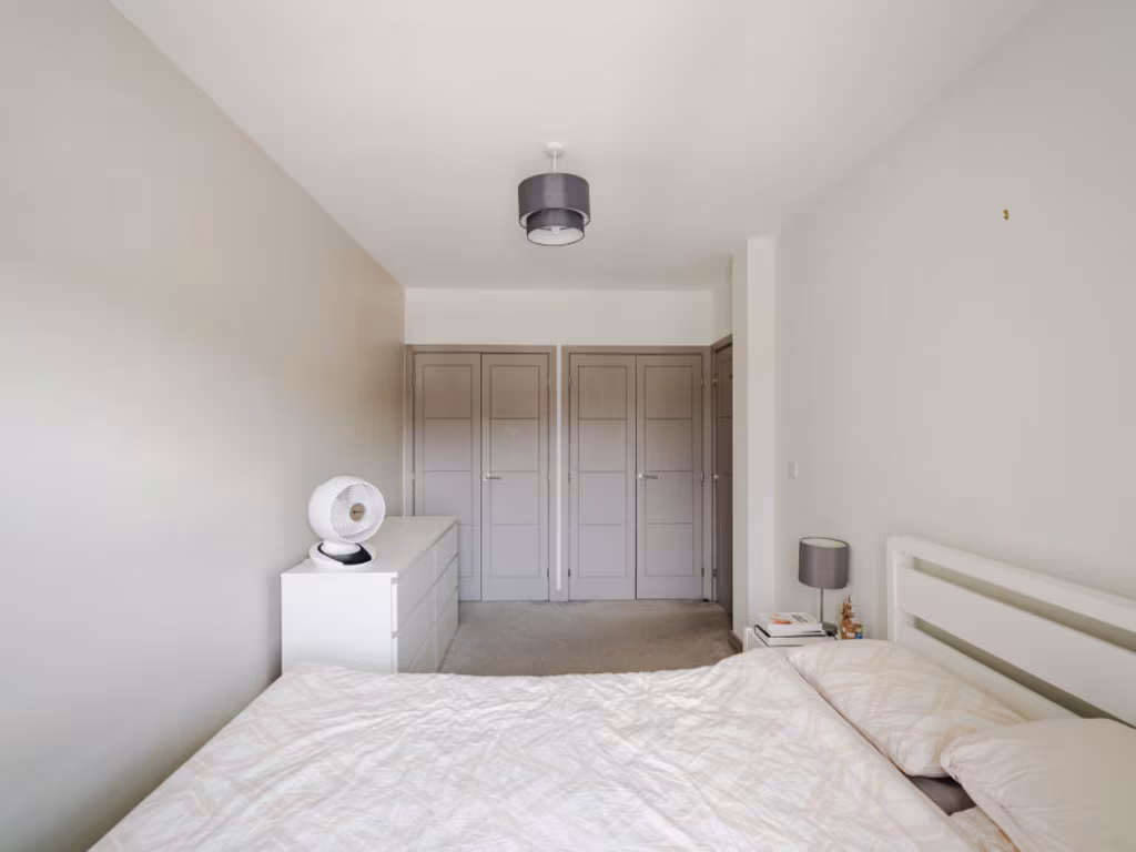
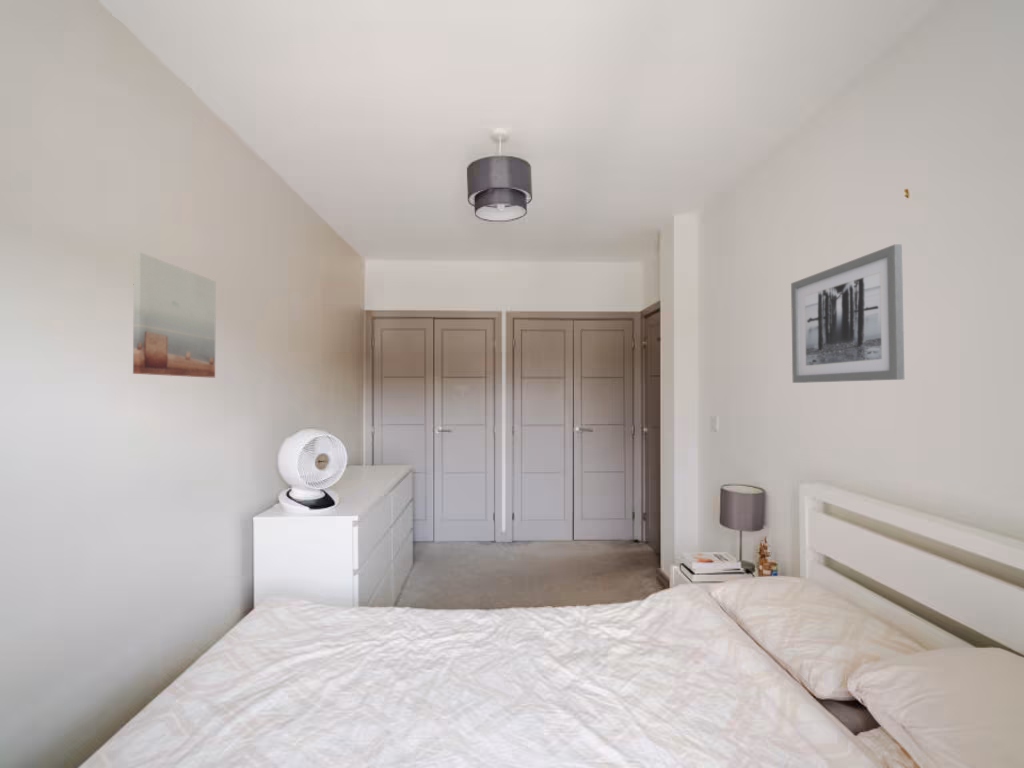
+ wall art [790,243,905,384]
+ wall art [132,251,217,378]
